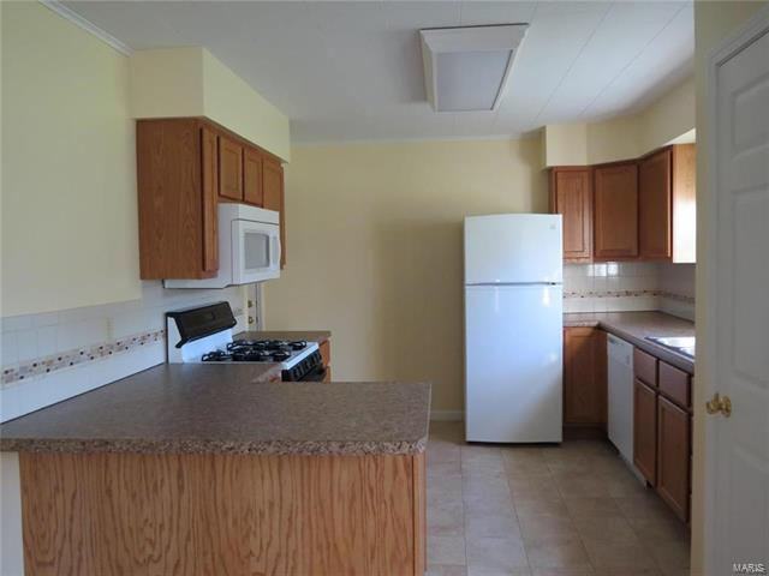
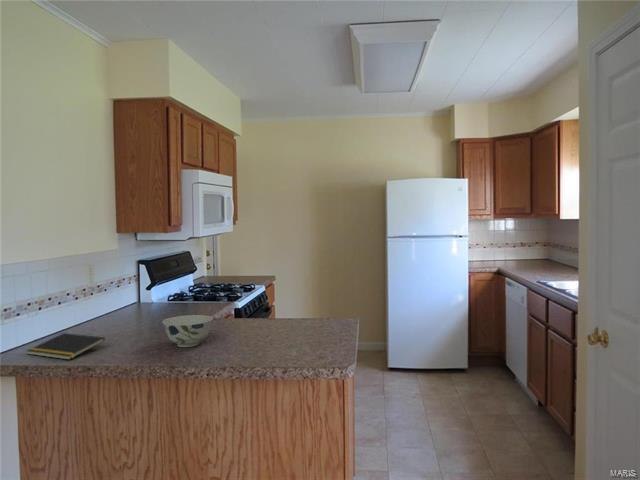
+ bowl [162,314,214,348]
+ notepad [25,332,106,361]
